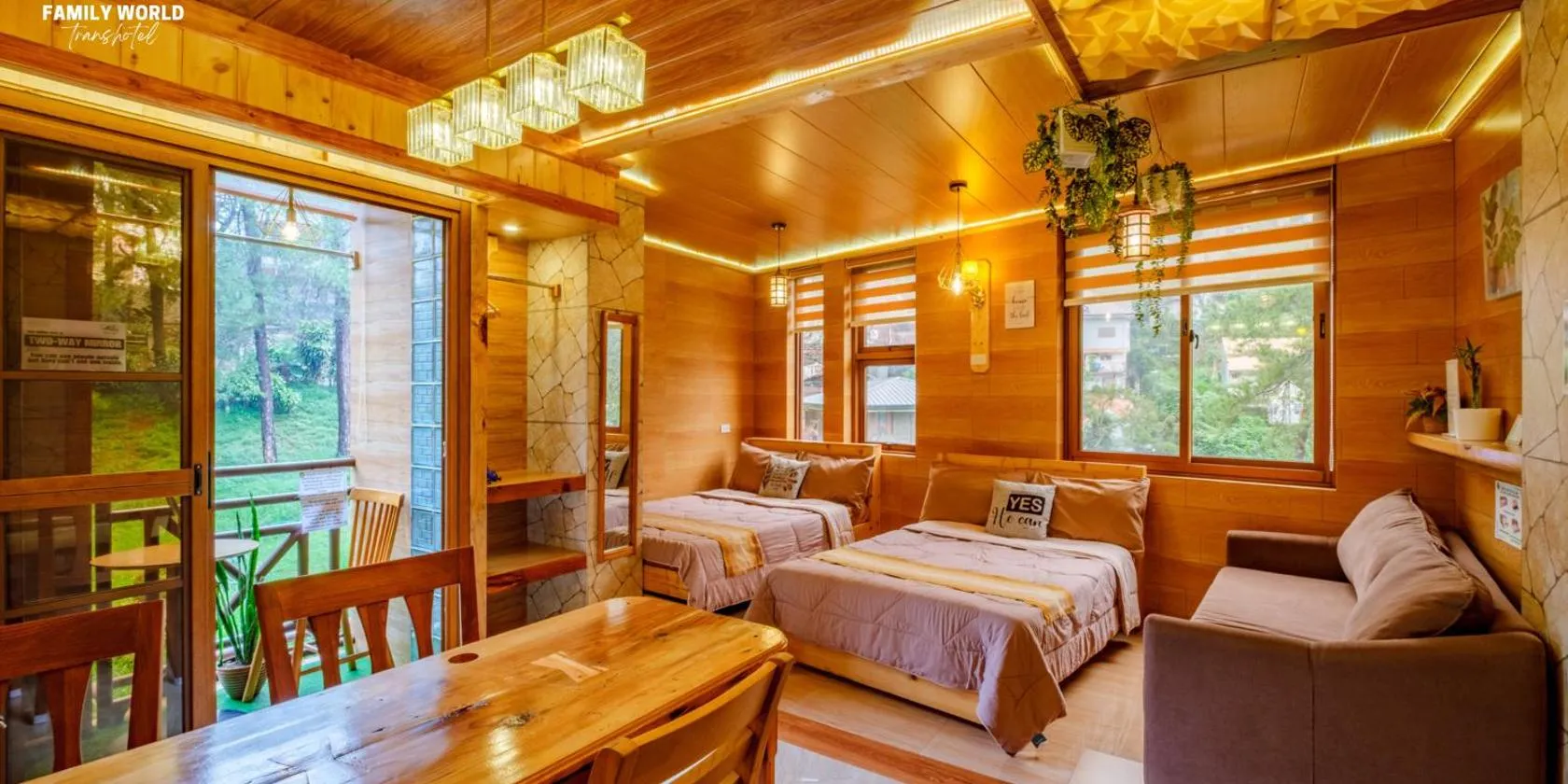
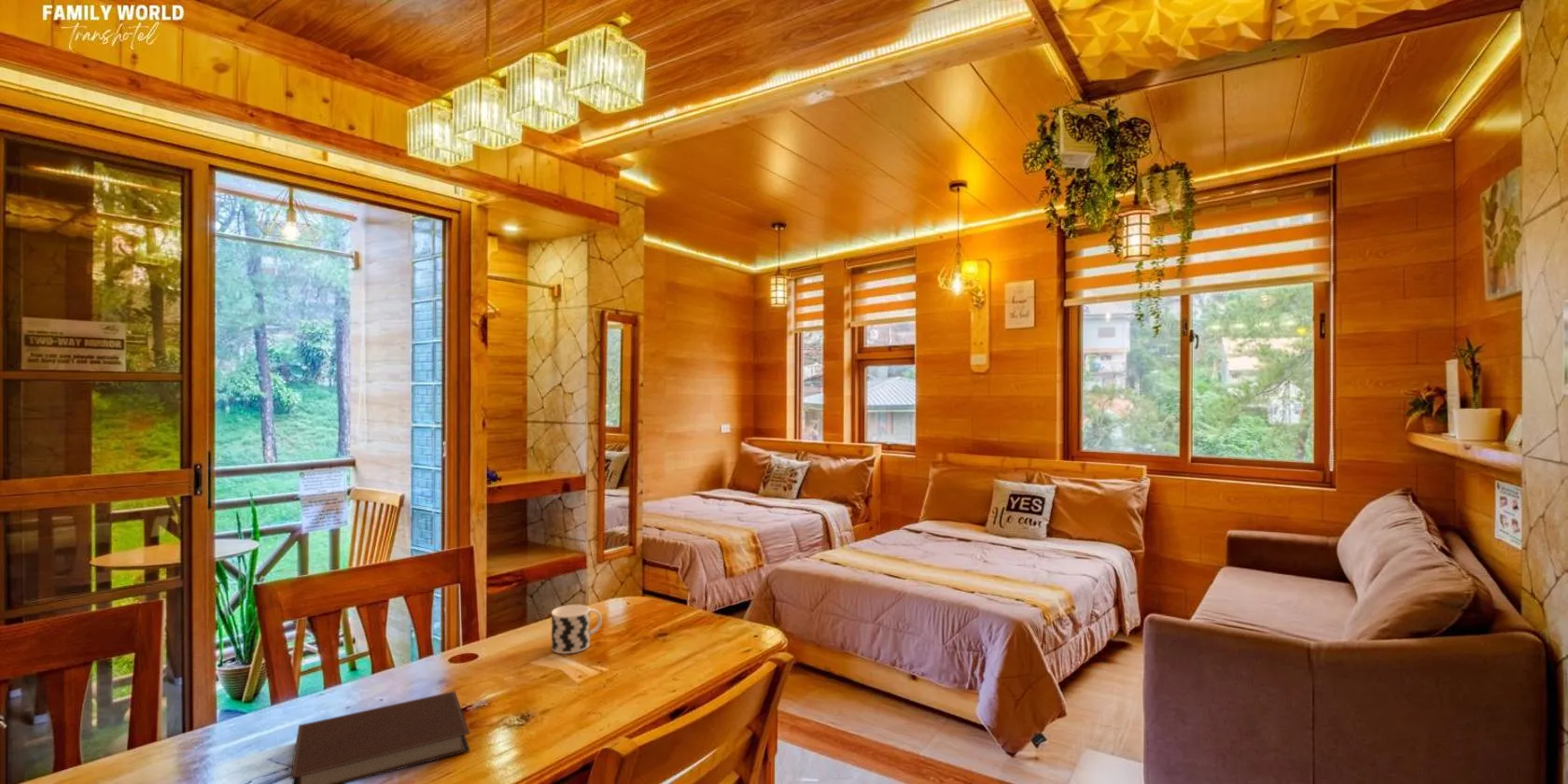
+ notebook [289,691,470,784]
+ cup [551,604,603,654]
